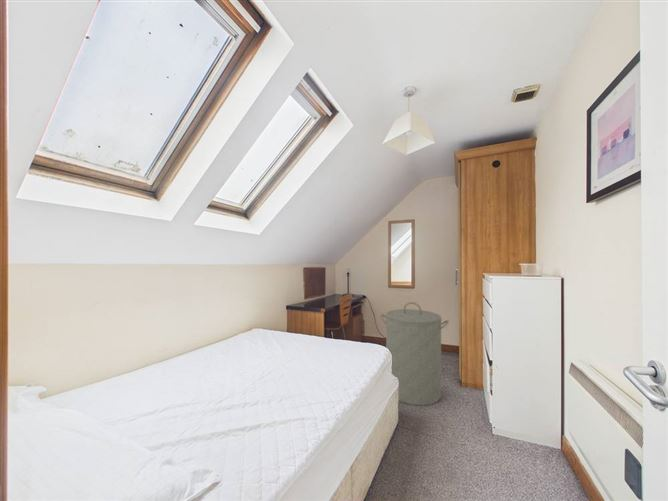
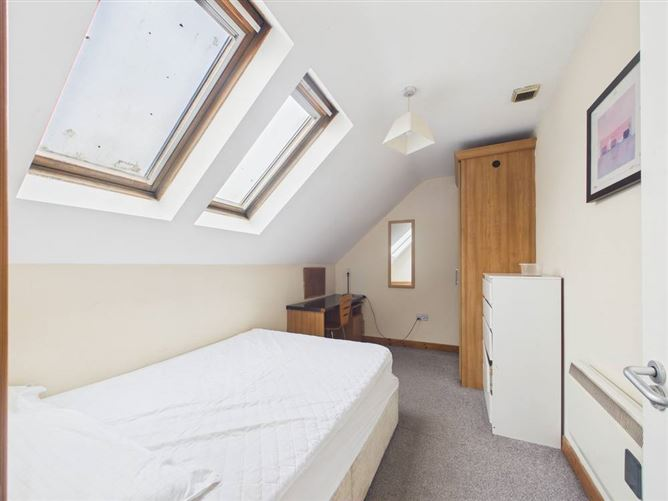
- laundry hamper [379,301,450,407]
